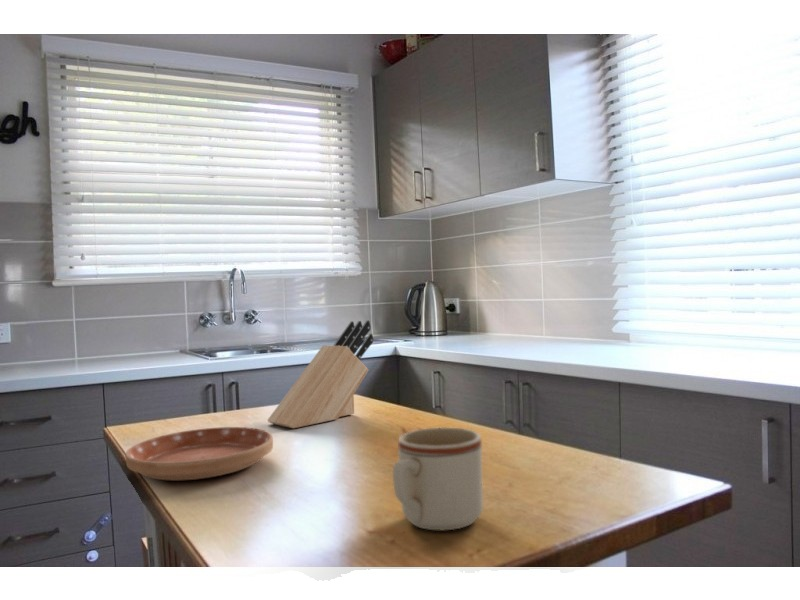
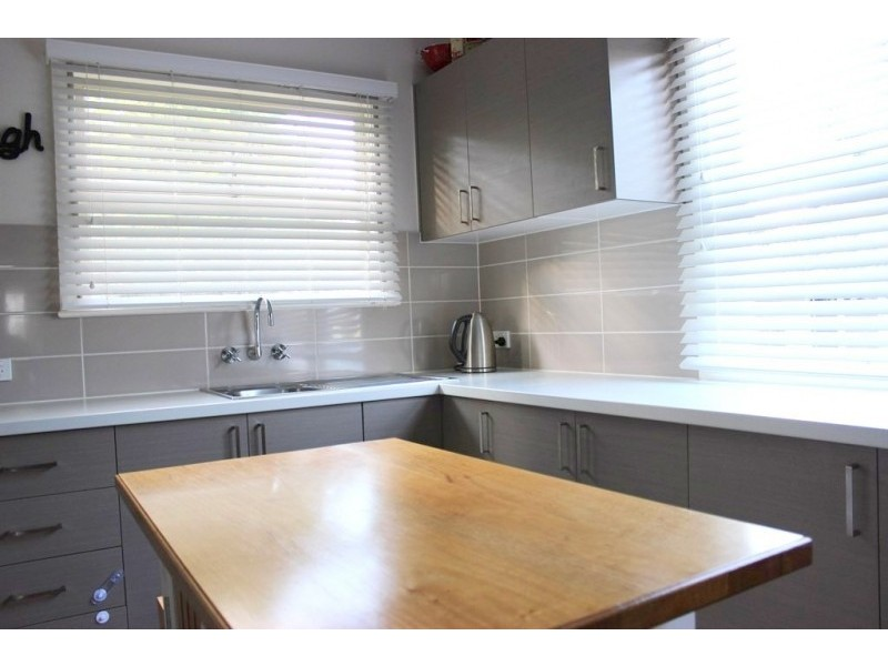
- saucer [124,426,274,482]
- mug [392,426,484,531]
- knife block [266,319,374,429]
